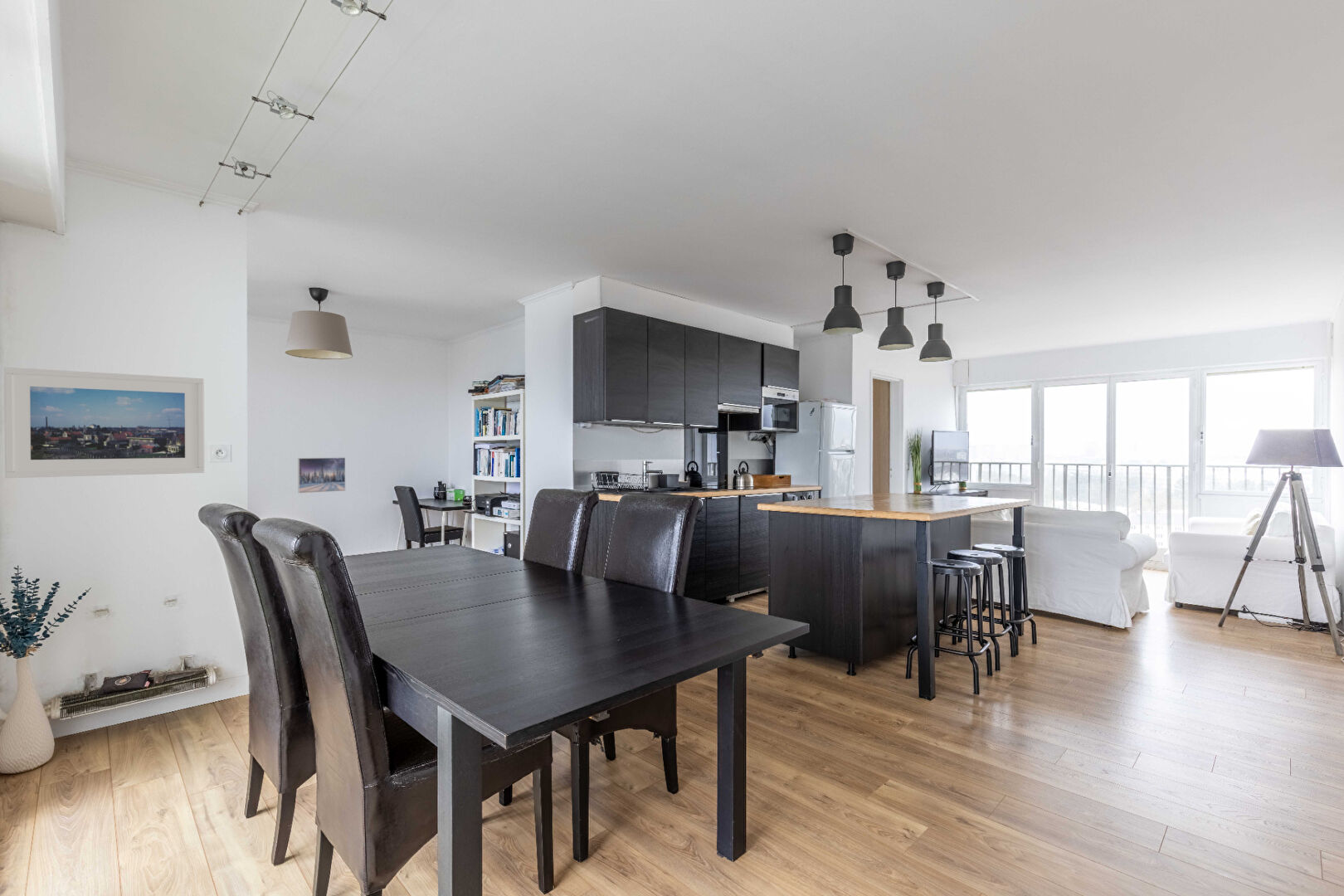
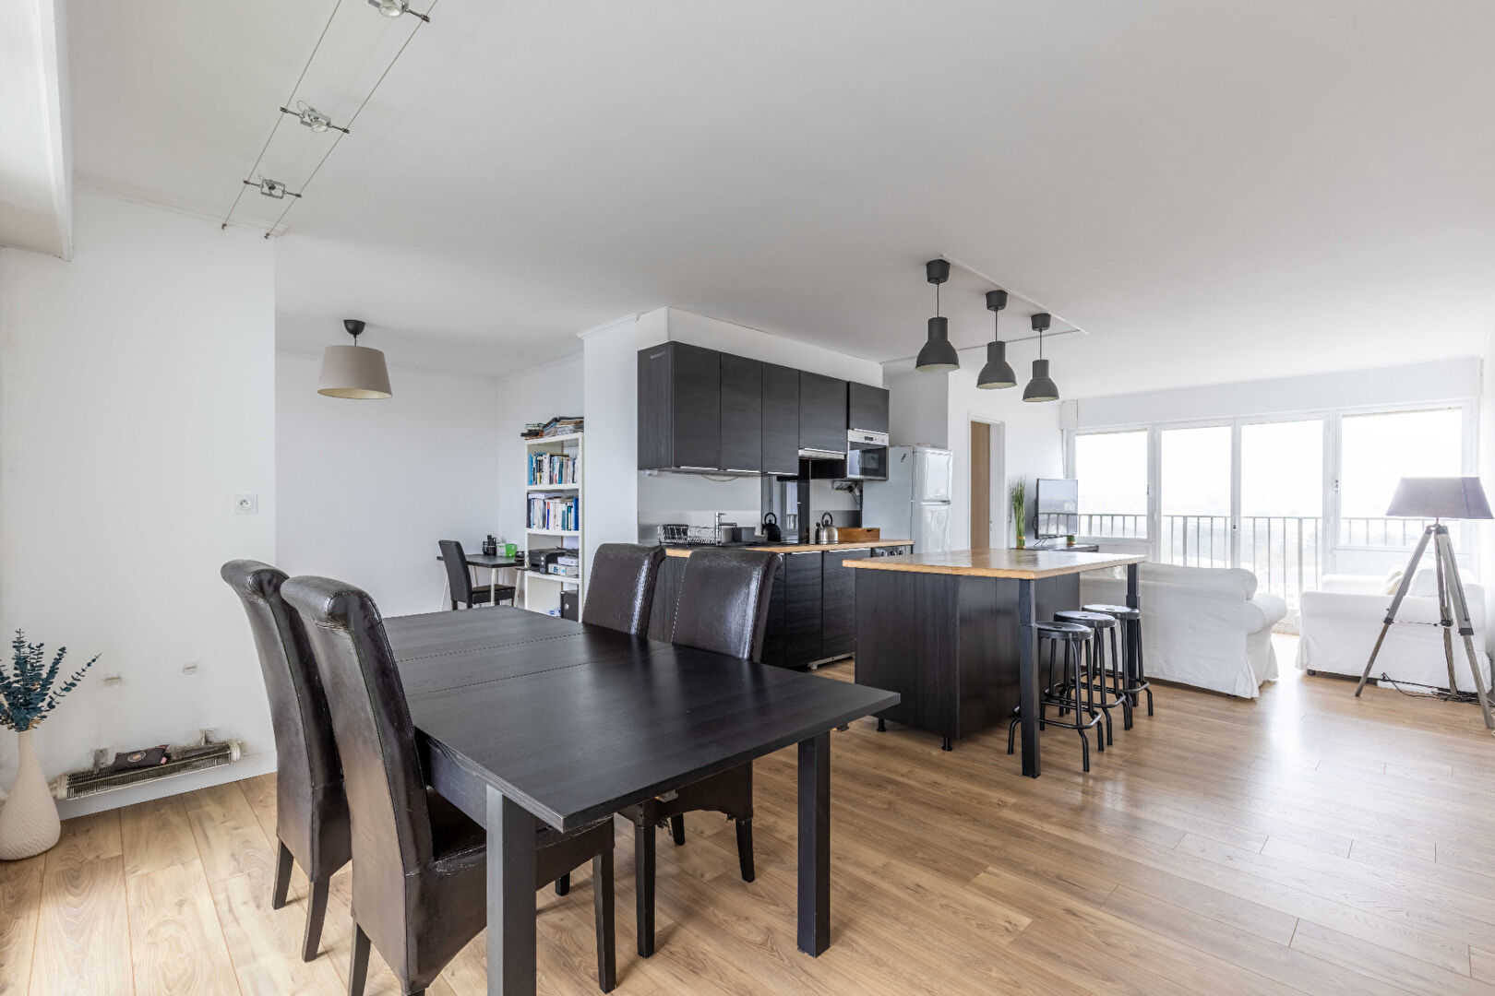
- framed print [3,367,205,479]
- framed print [297,456,346,494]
